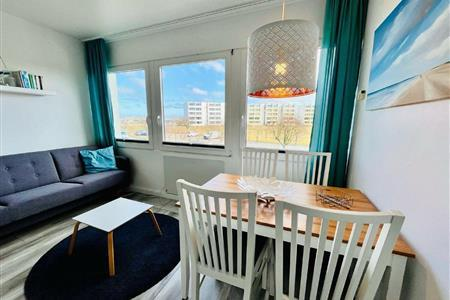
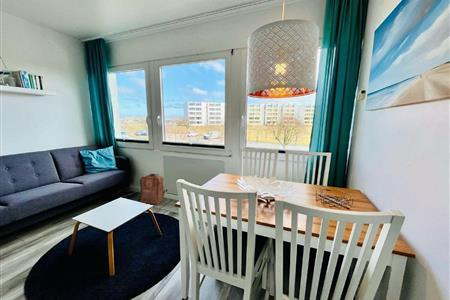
+ backpack [139,173,166,205]
